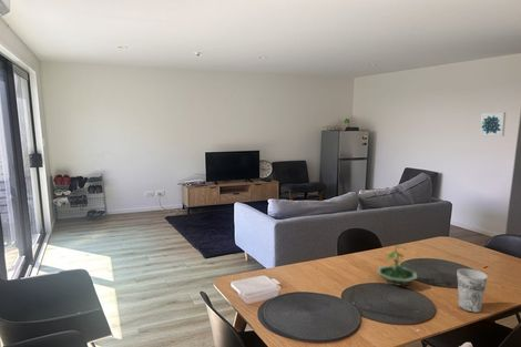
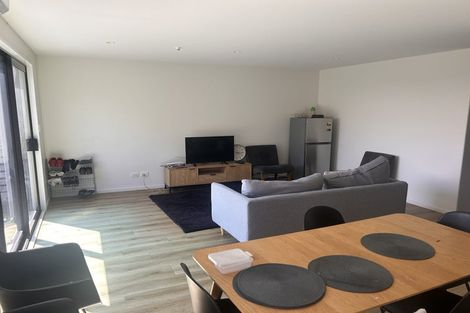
- terrarium [376,244,419,287]
- wall art [479,111,507,137]
- cup [456,268,489,314]
